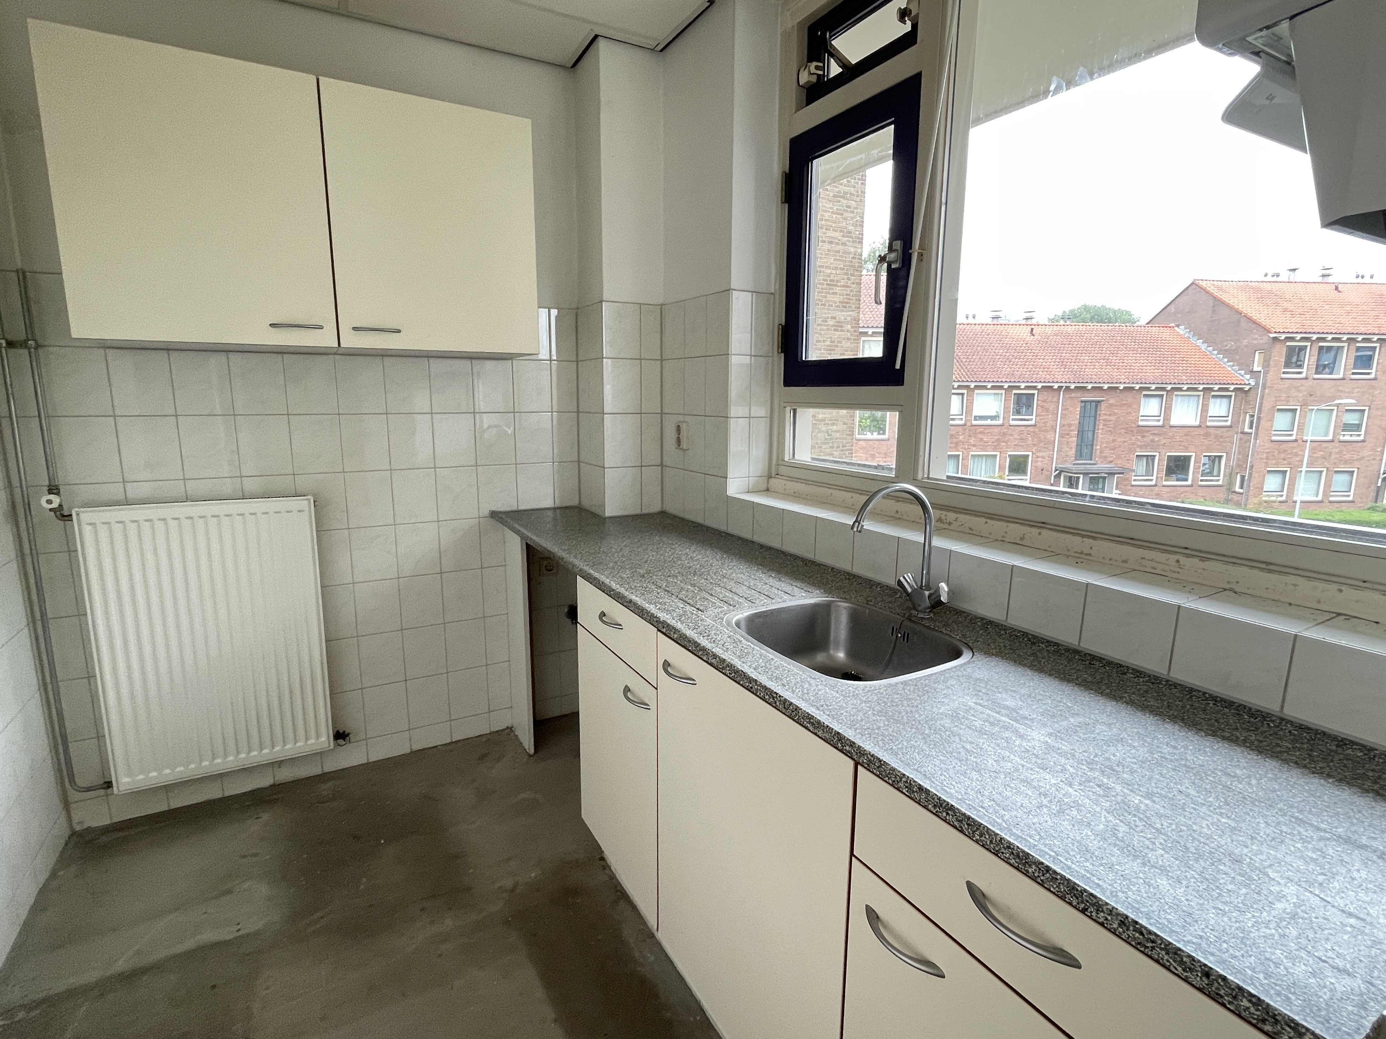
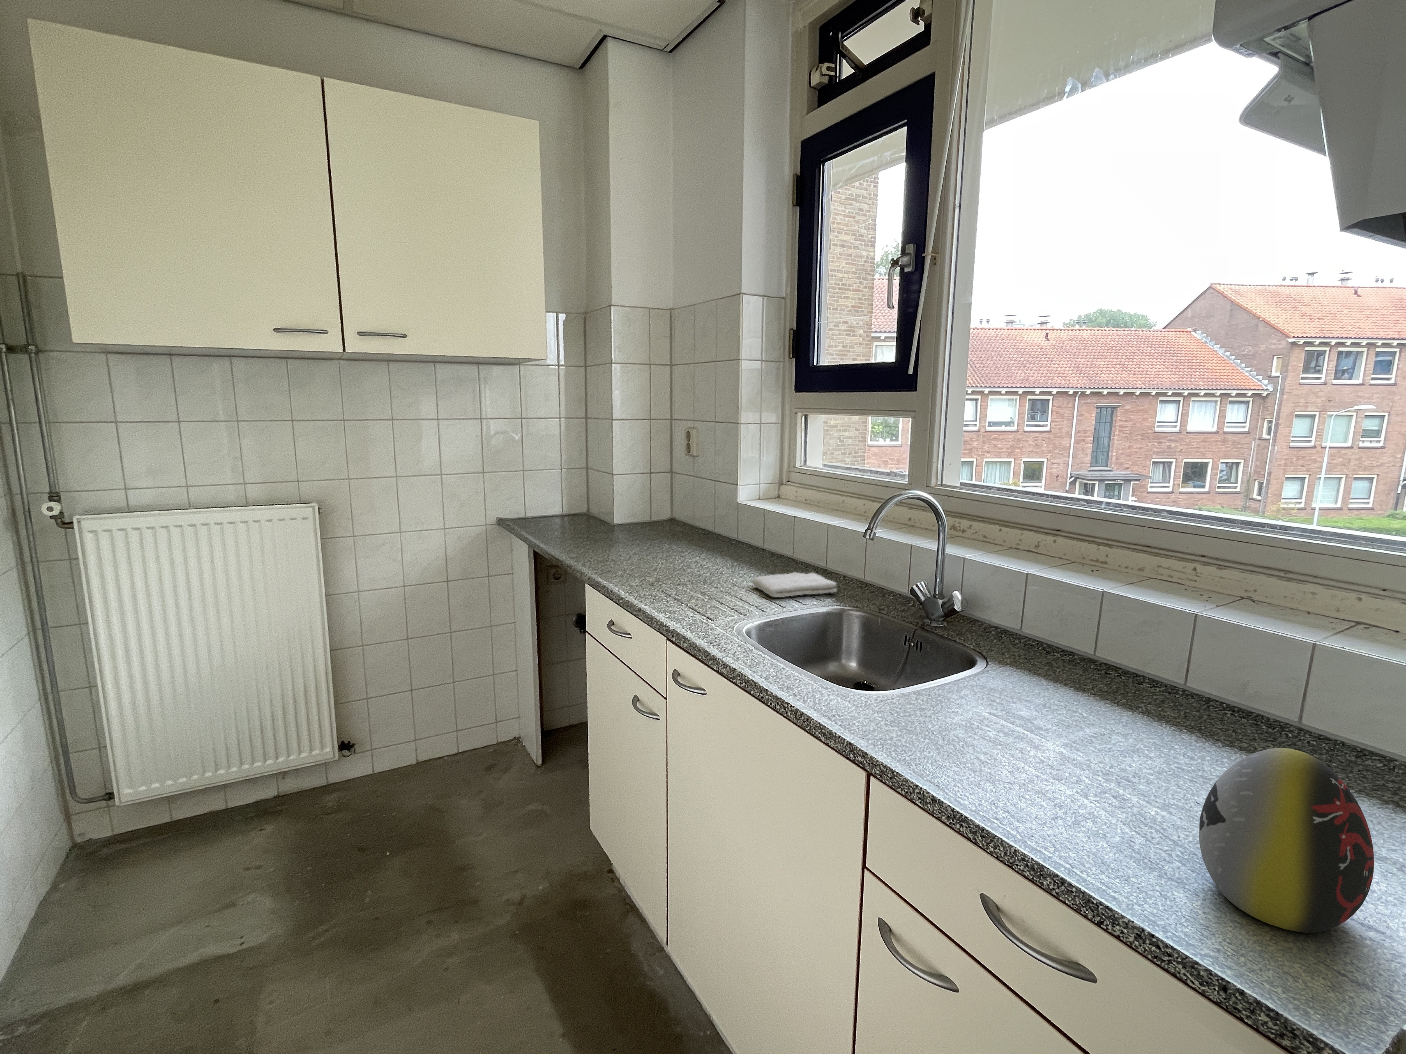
+ decorative egg [1199,747,1375,933]
+ washcloth [752,572,837,598]
